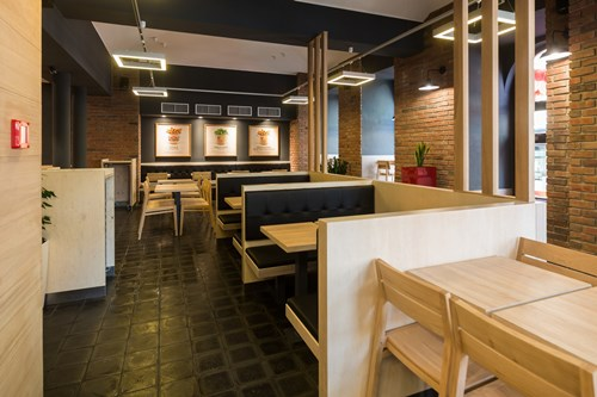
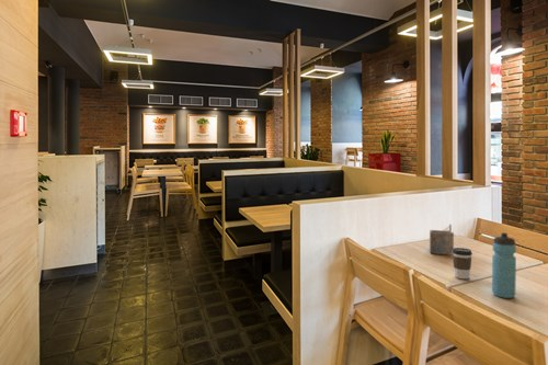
+ napkin holder [429,223,455,256]
+ coffee cup [452,247,473,280]
+ water bottle [491,231,517,299]
